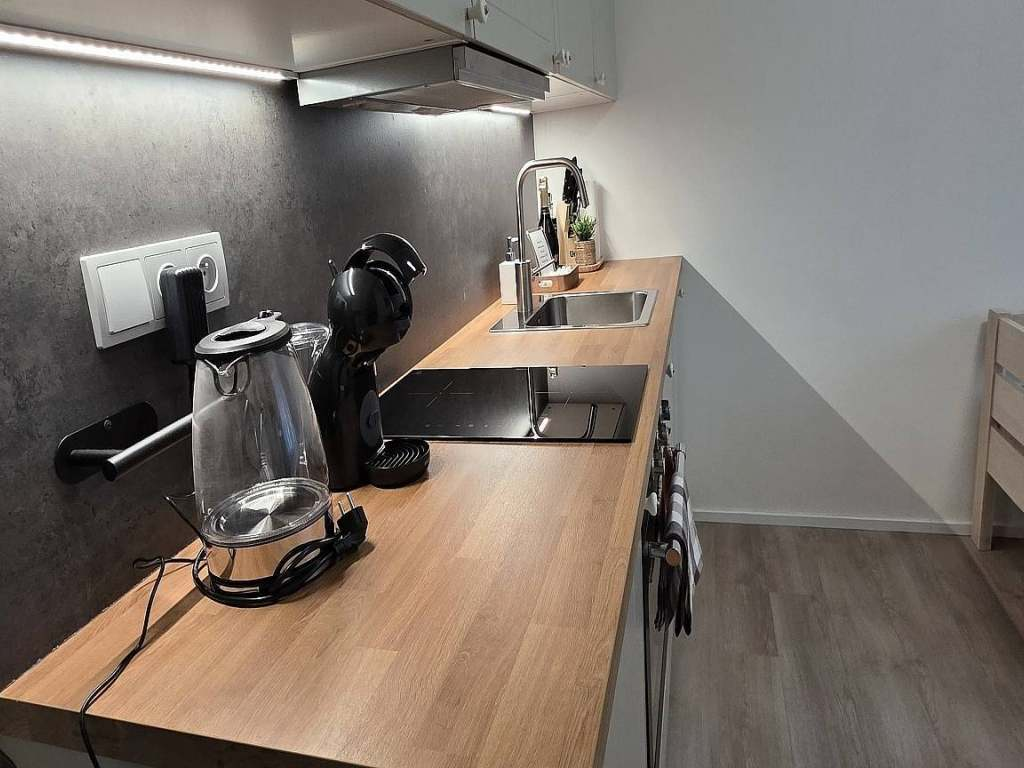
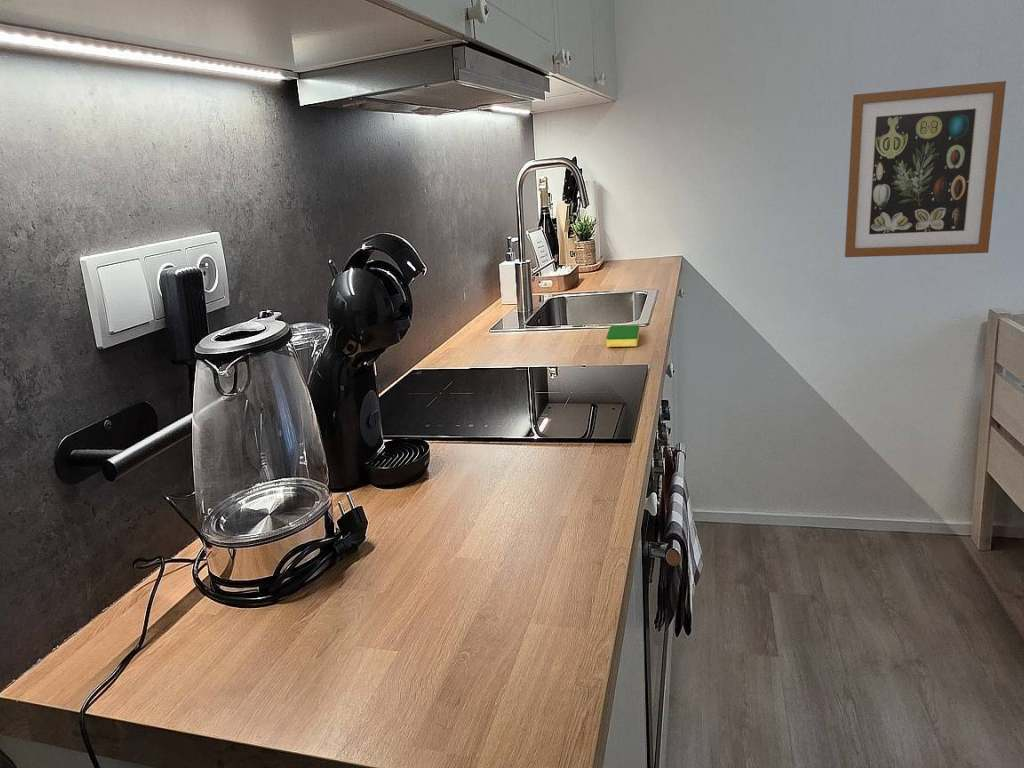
+ dish sponge [605,324,640,348]
+ wall art [844,80,1007,258]
